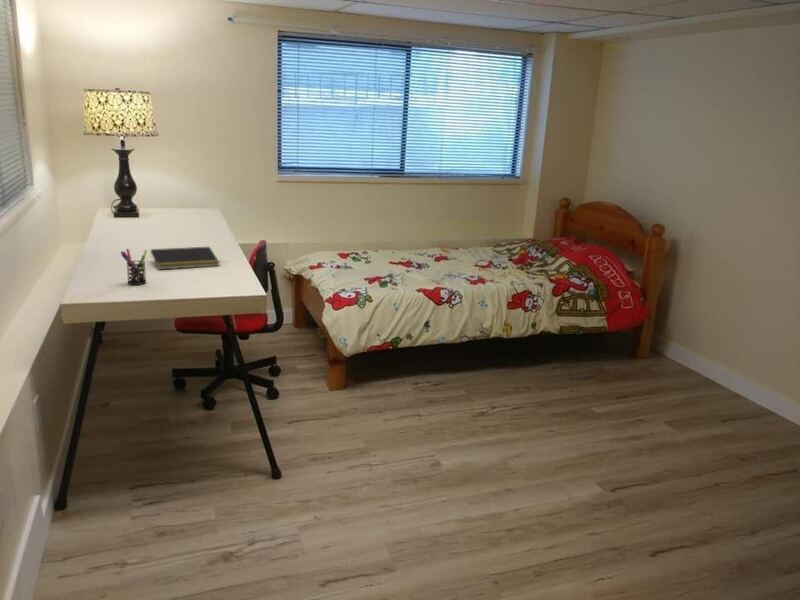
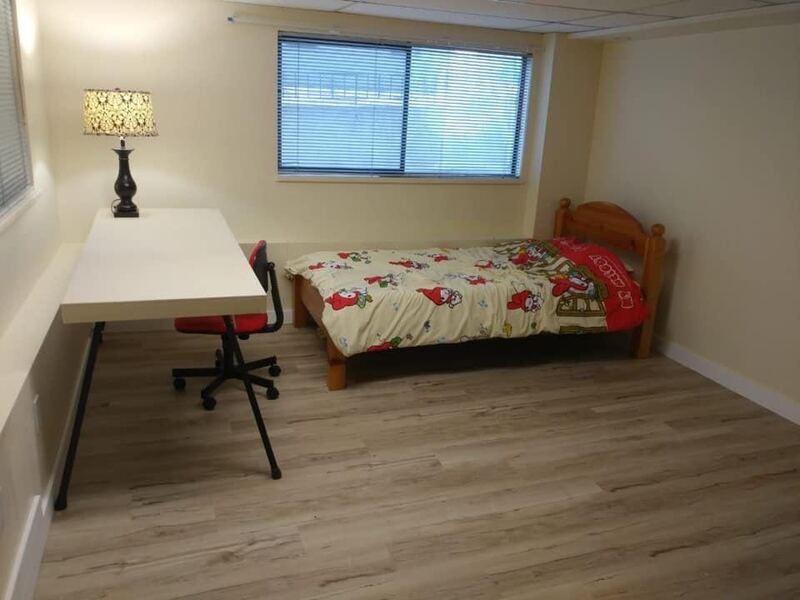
- notepad [149,246,221,271]
- pen holder [120,248,148,286]
